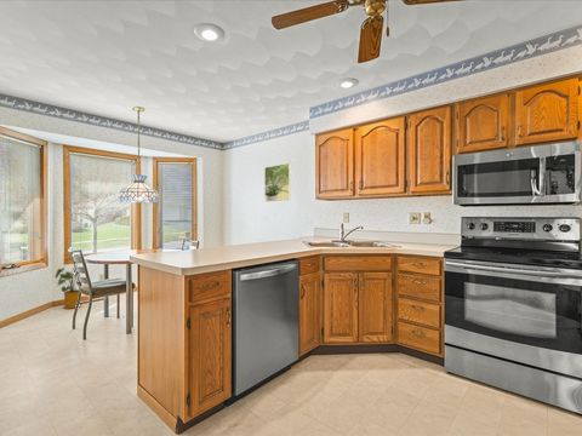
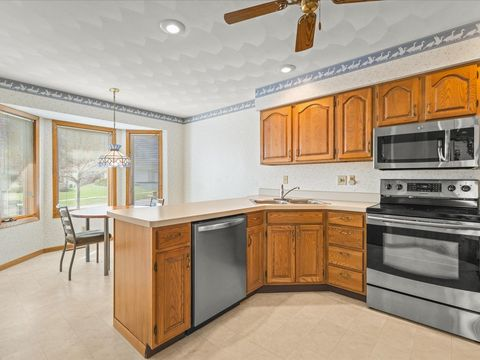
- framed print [263,162,292,202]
- house plant [53,266,82,310]
